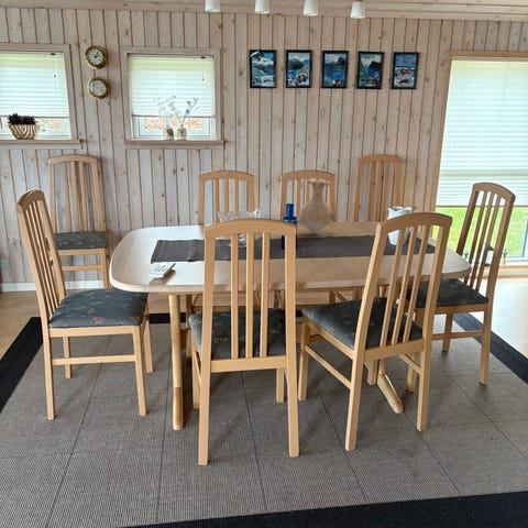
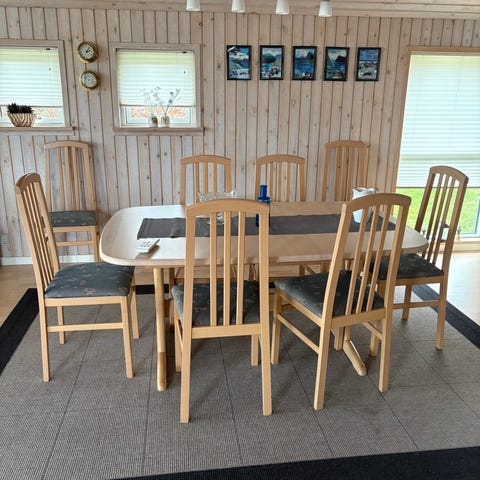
- vase [297,179,337,235]
